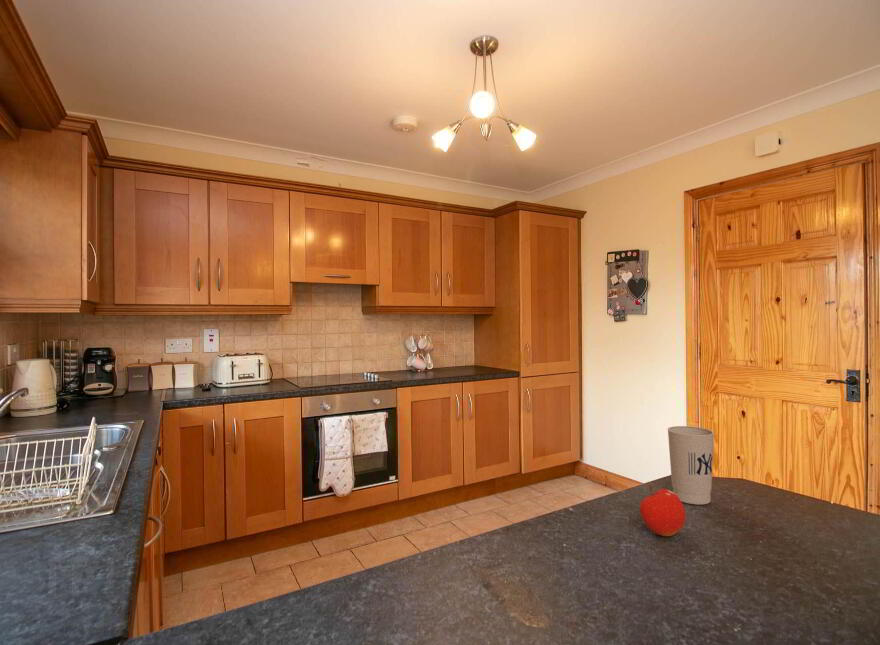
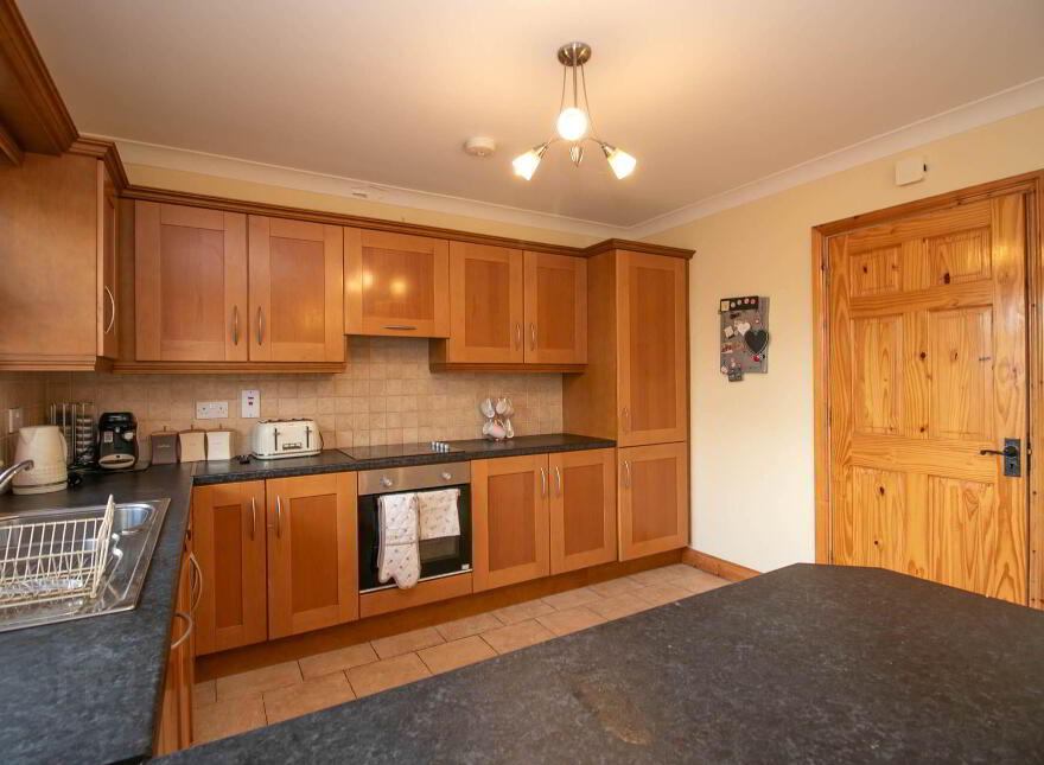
- cup [667,425,715,506]
- fruit [639,485,687,537]
